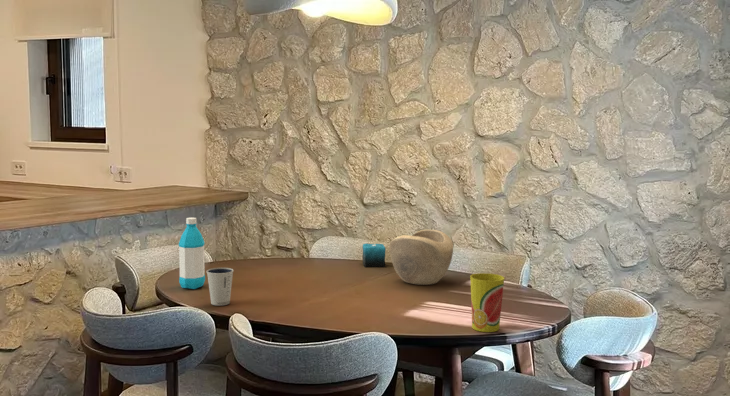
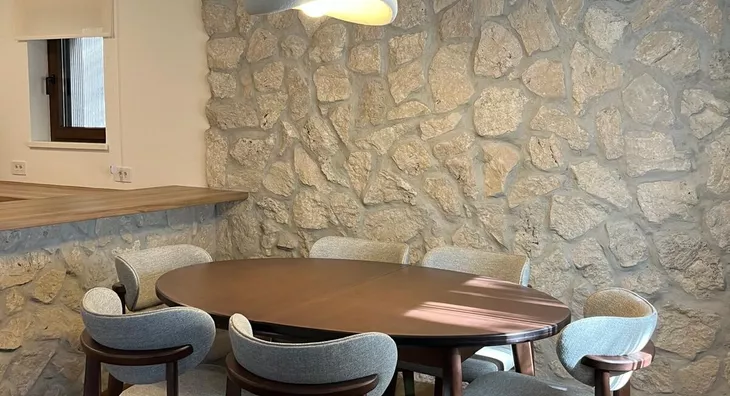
- water bottle [178,217,206,290]
- dixie cup [205,267,235,306]
- cup [469,272,505,333]
- decorative bowl [388,229,454,286]
- candle [361,242,387,268]
